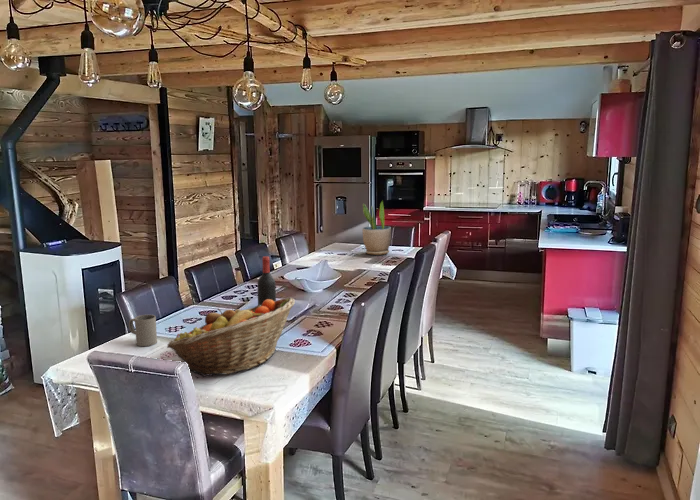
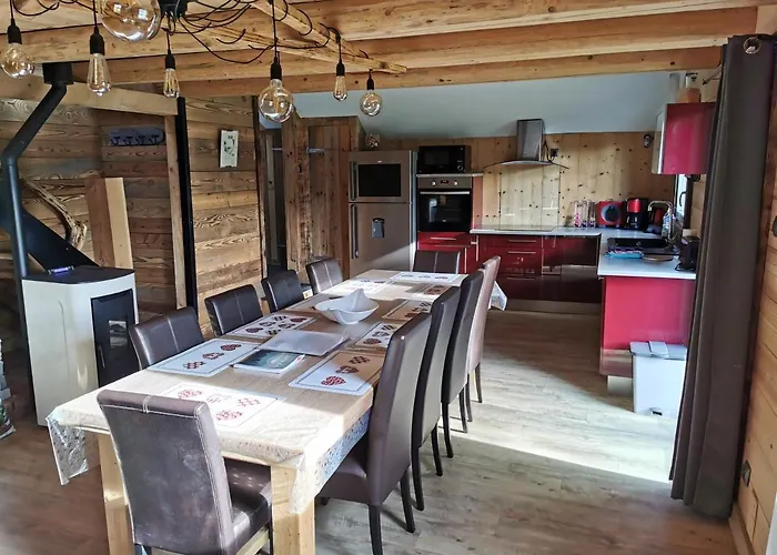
- potted plant [361,199,392,256]
- mug [128,314,158,347]
- fruit basket [166,297,296,377]
- wine bottle [256,255,277,306]
